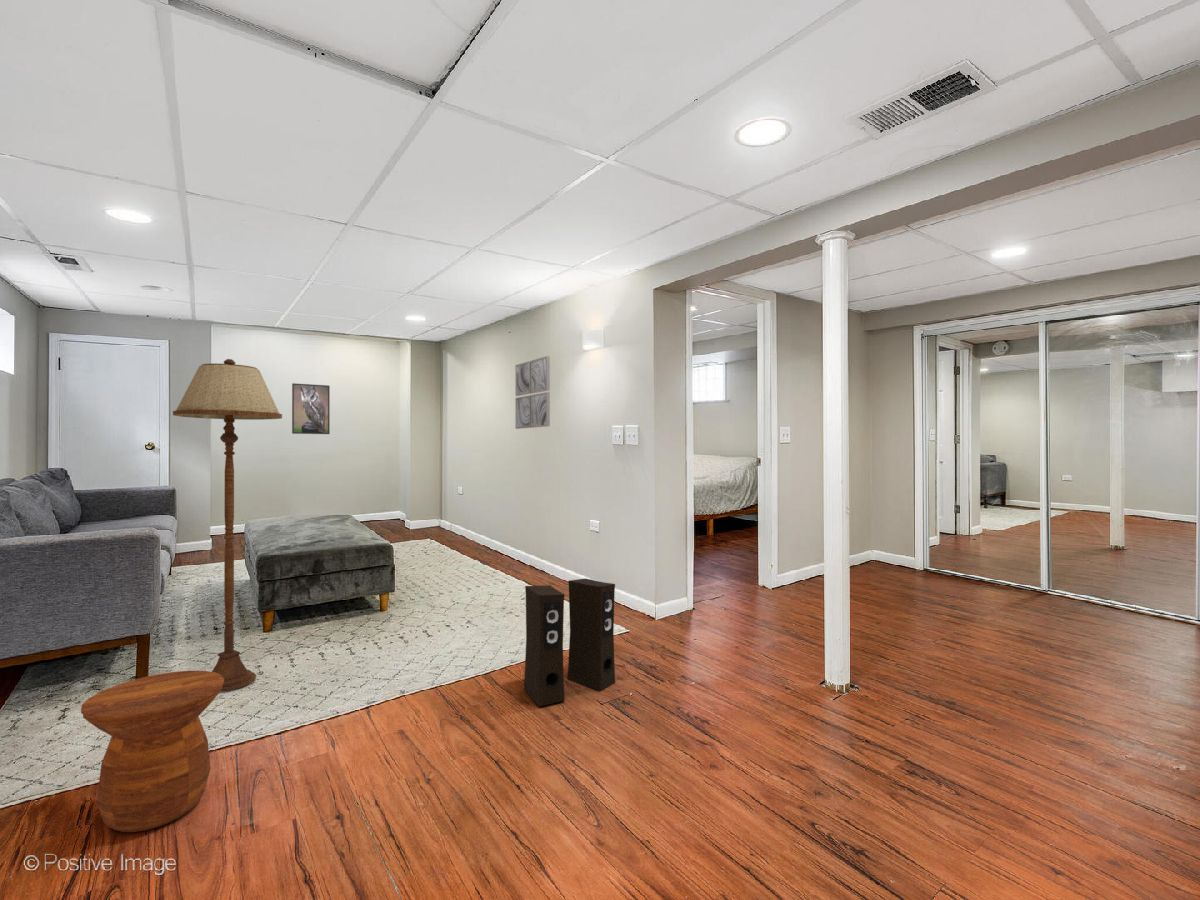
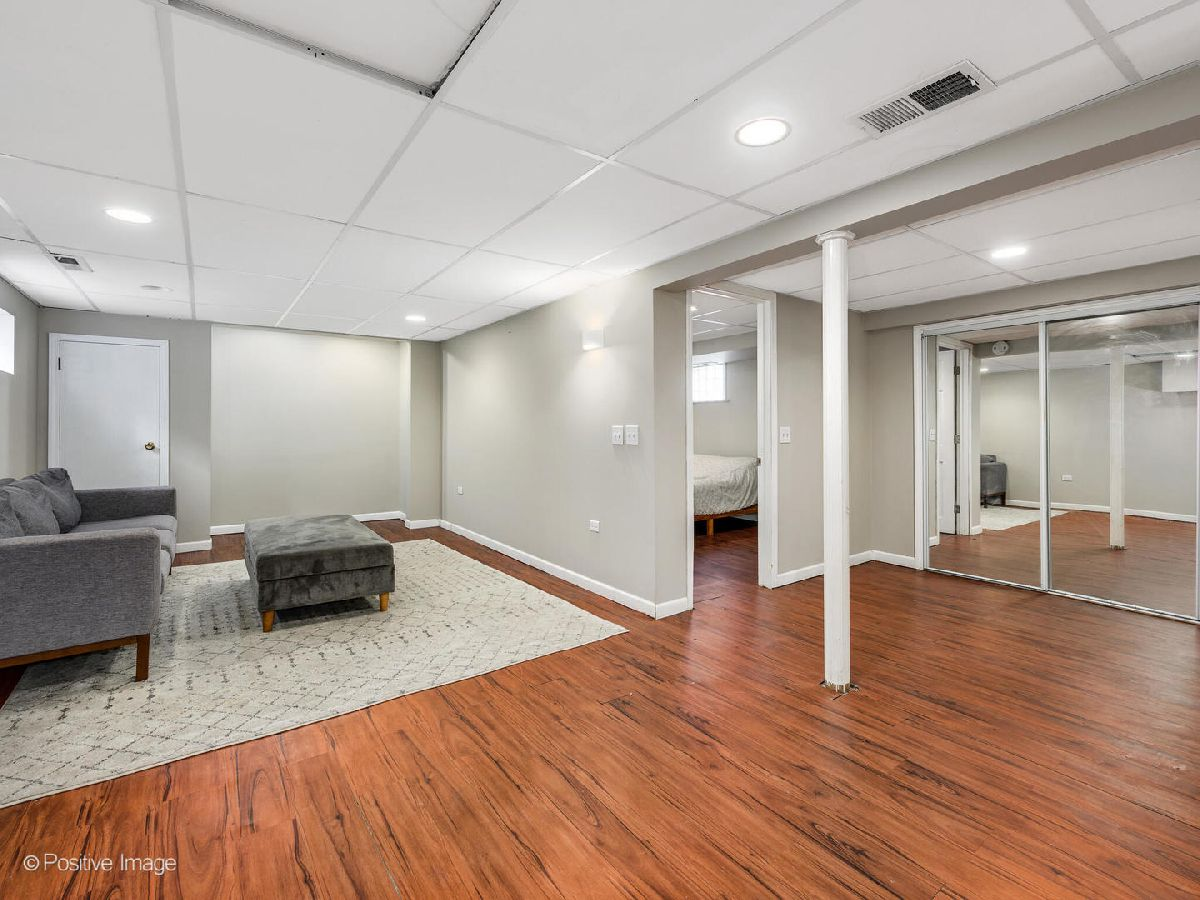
- wall art [514,355,551,430]
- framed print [291,382,331,435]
- floor lamp [172,358,283,693]
- side table [80,670,224,833]
- speaker [523,577,616,707]
